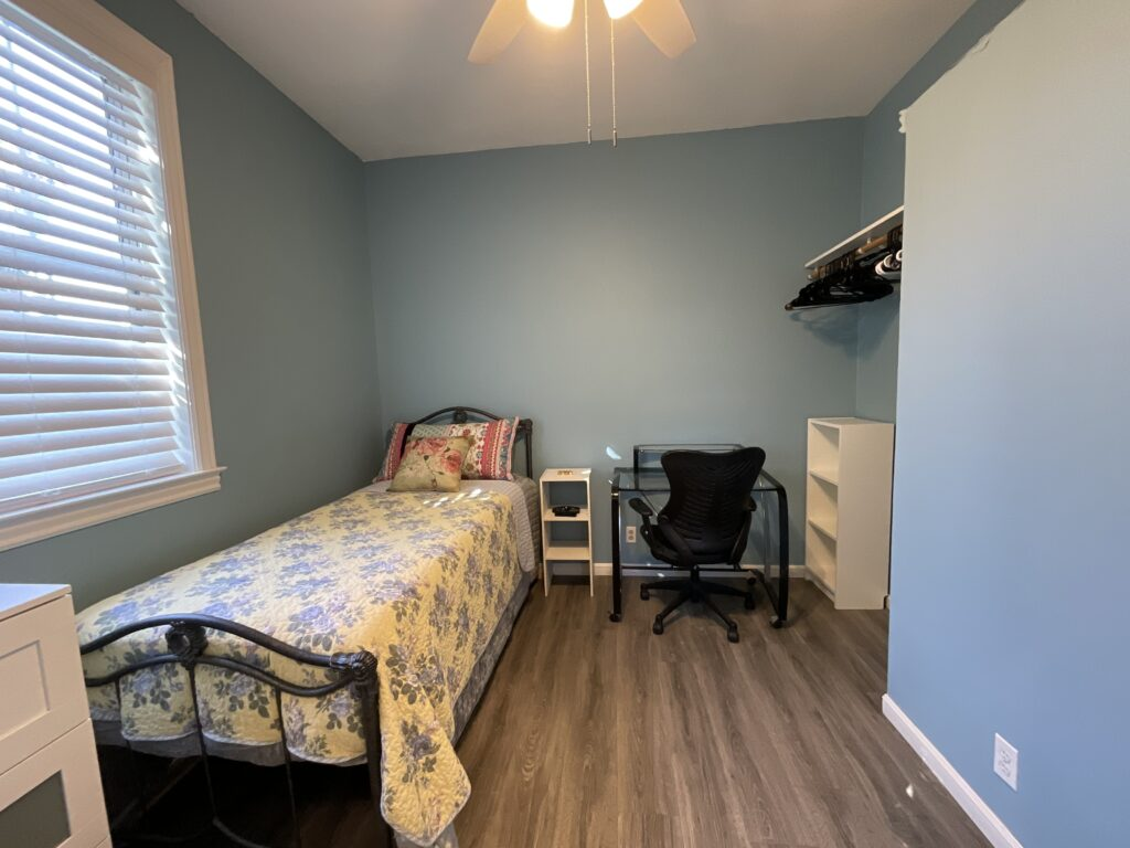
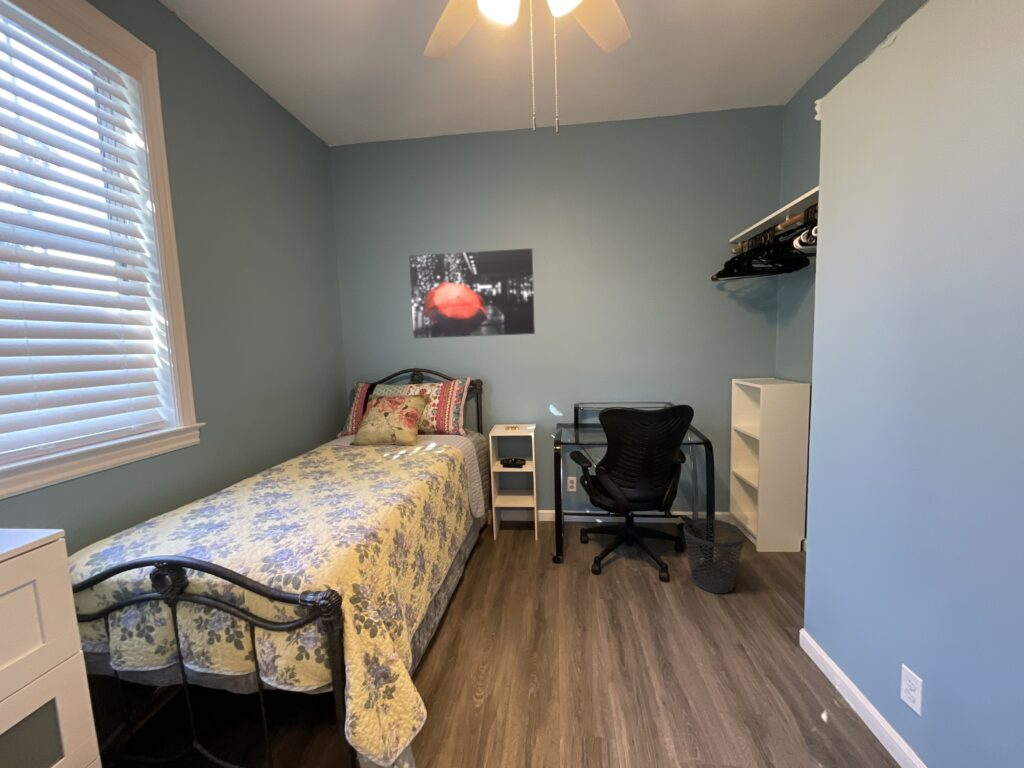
+ wall art [408,247,536,339]
+ wastebasket [682,517,745,594]
